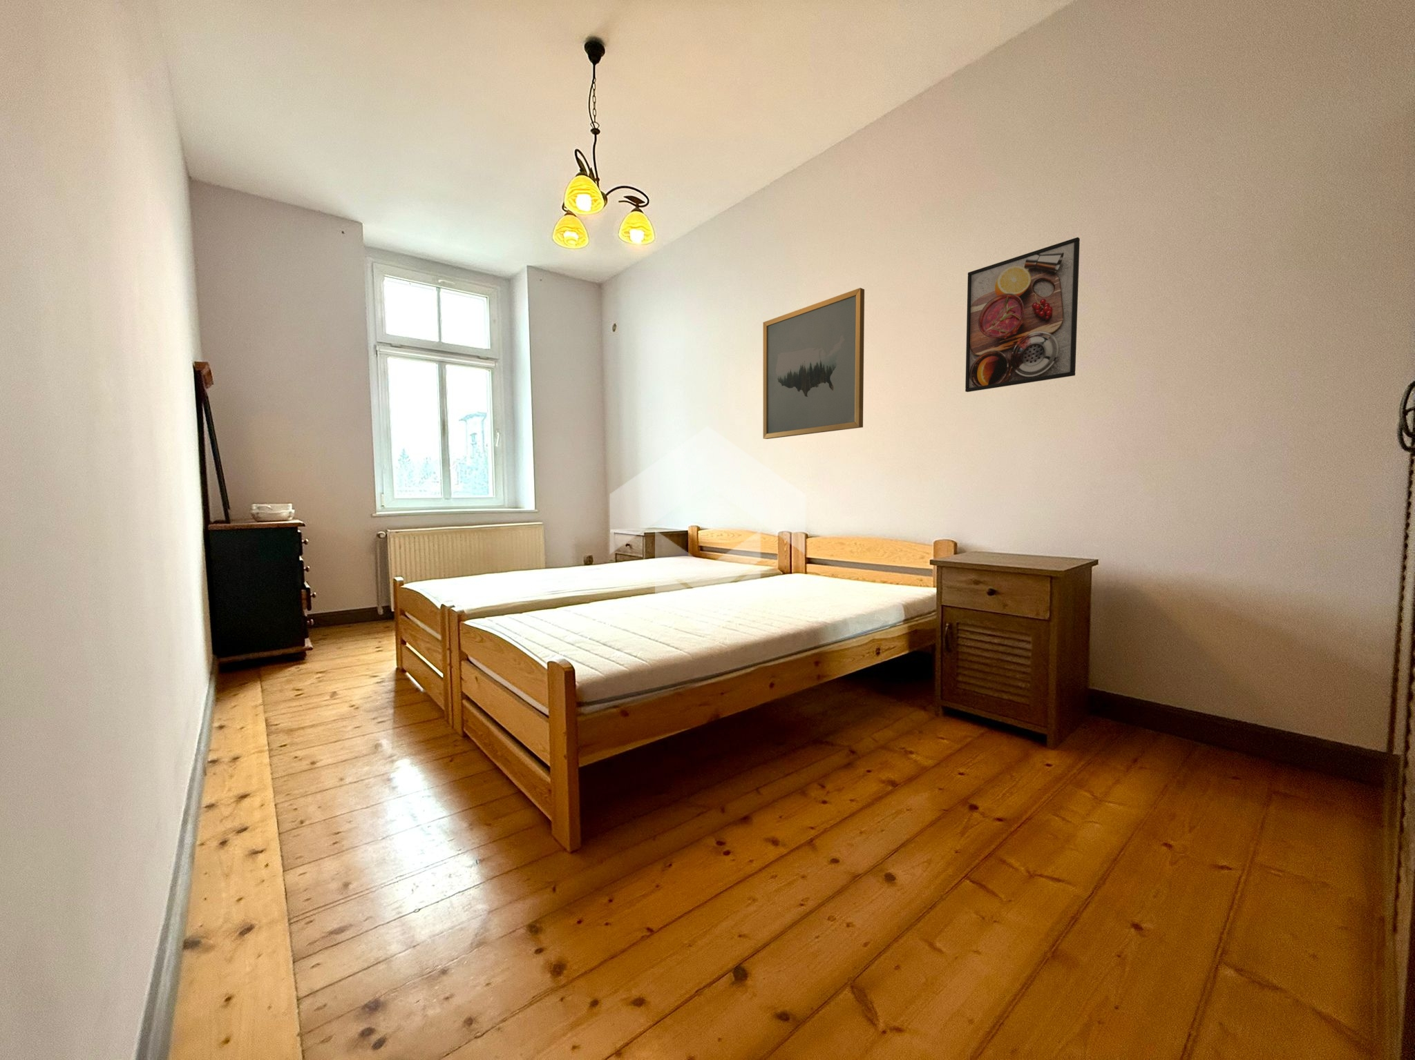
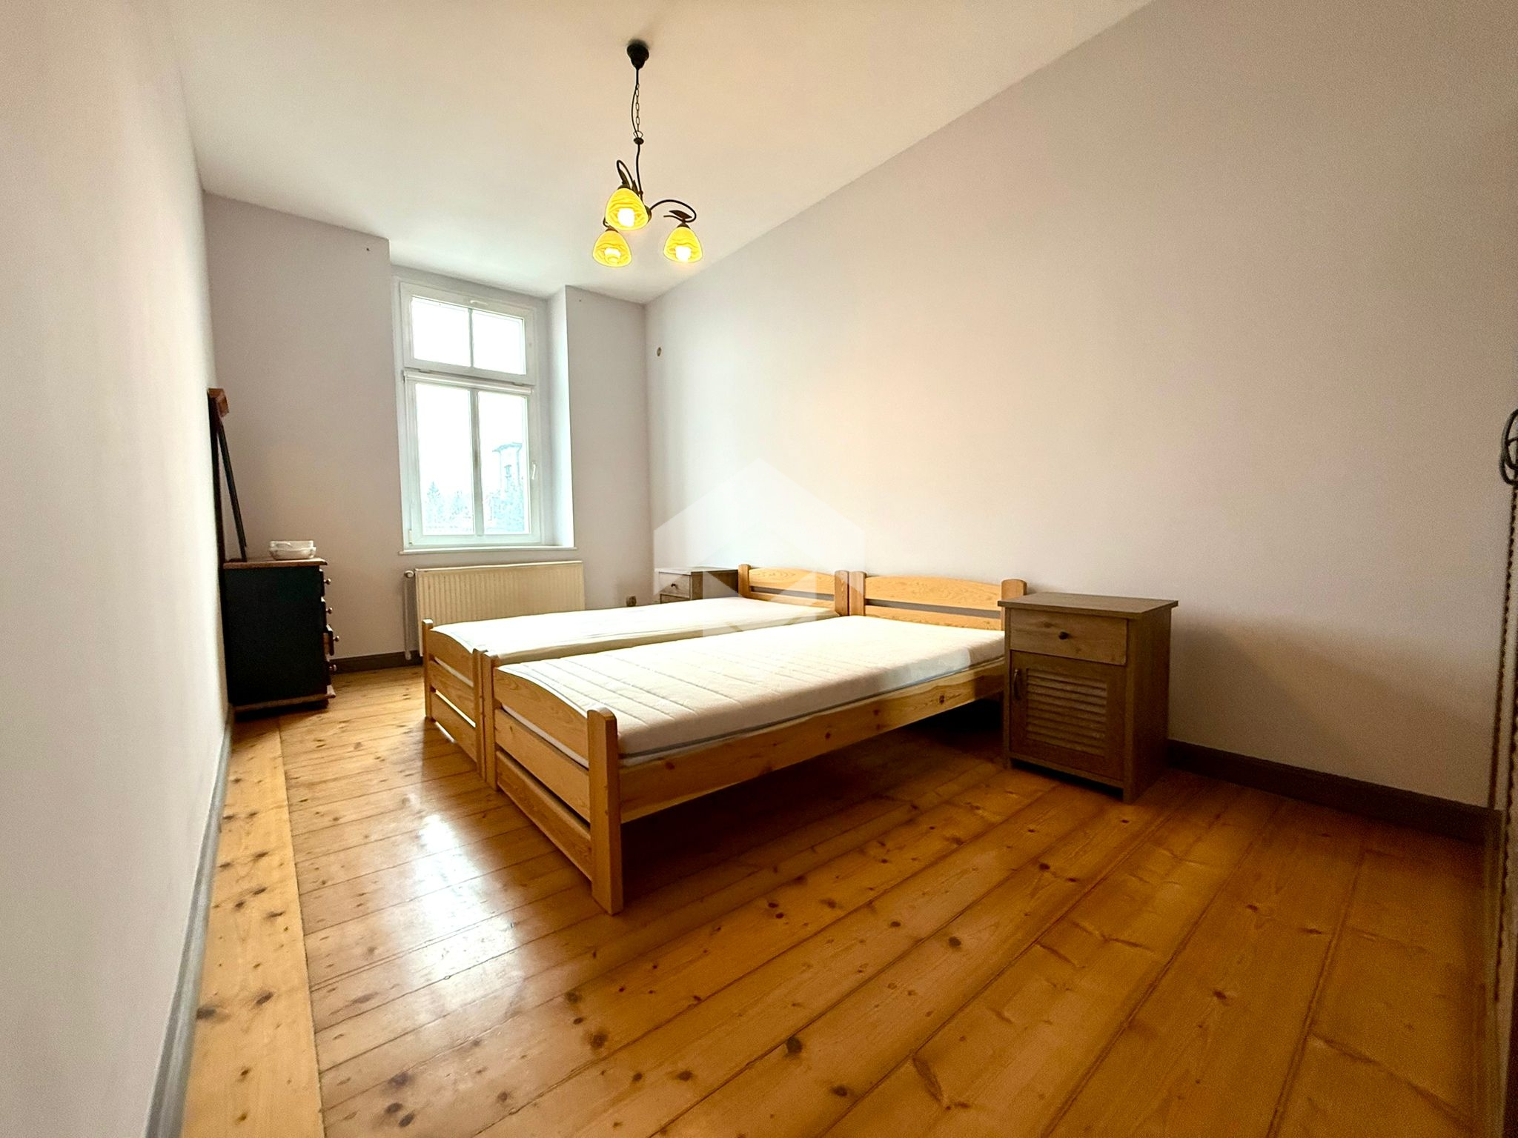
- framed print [965,237,1081,393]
- wall art [763,287,865,440]
